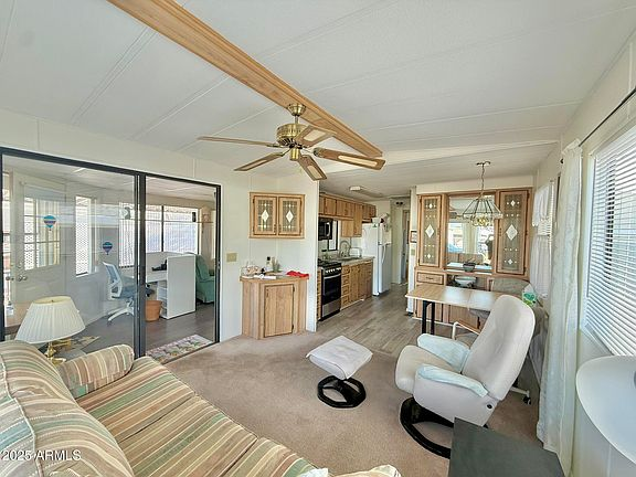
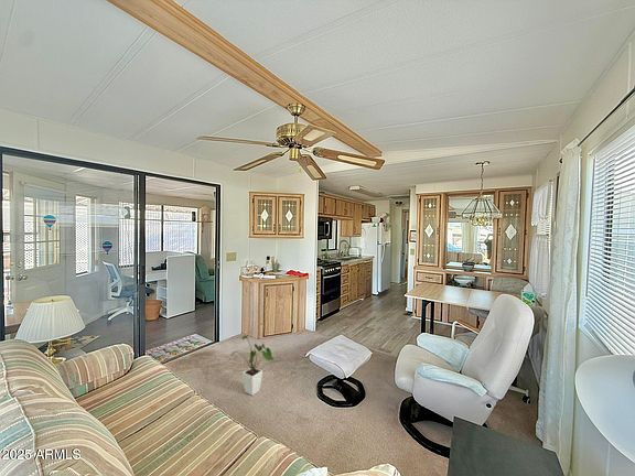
+ house plant [230,334,276,397]
